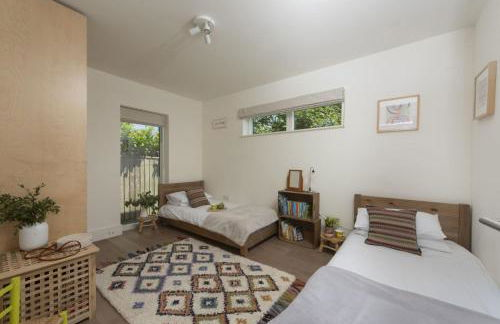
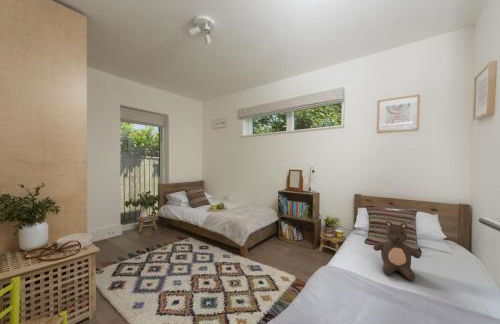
+ teddy bear [372,220,421,282]
